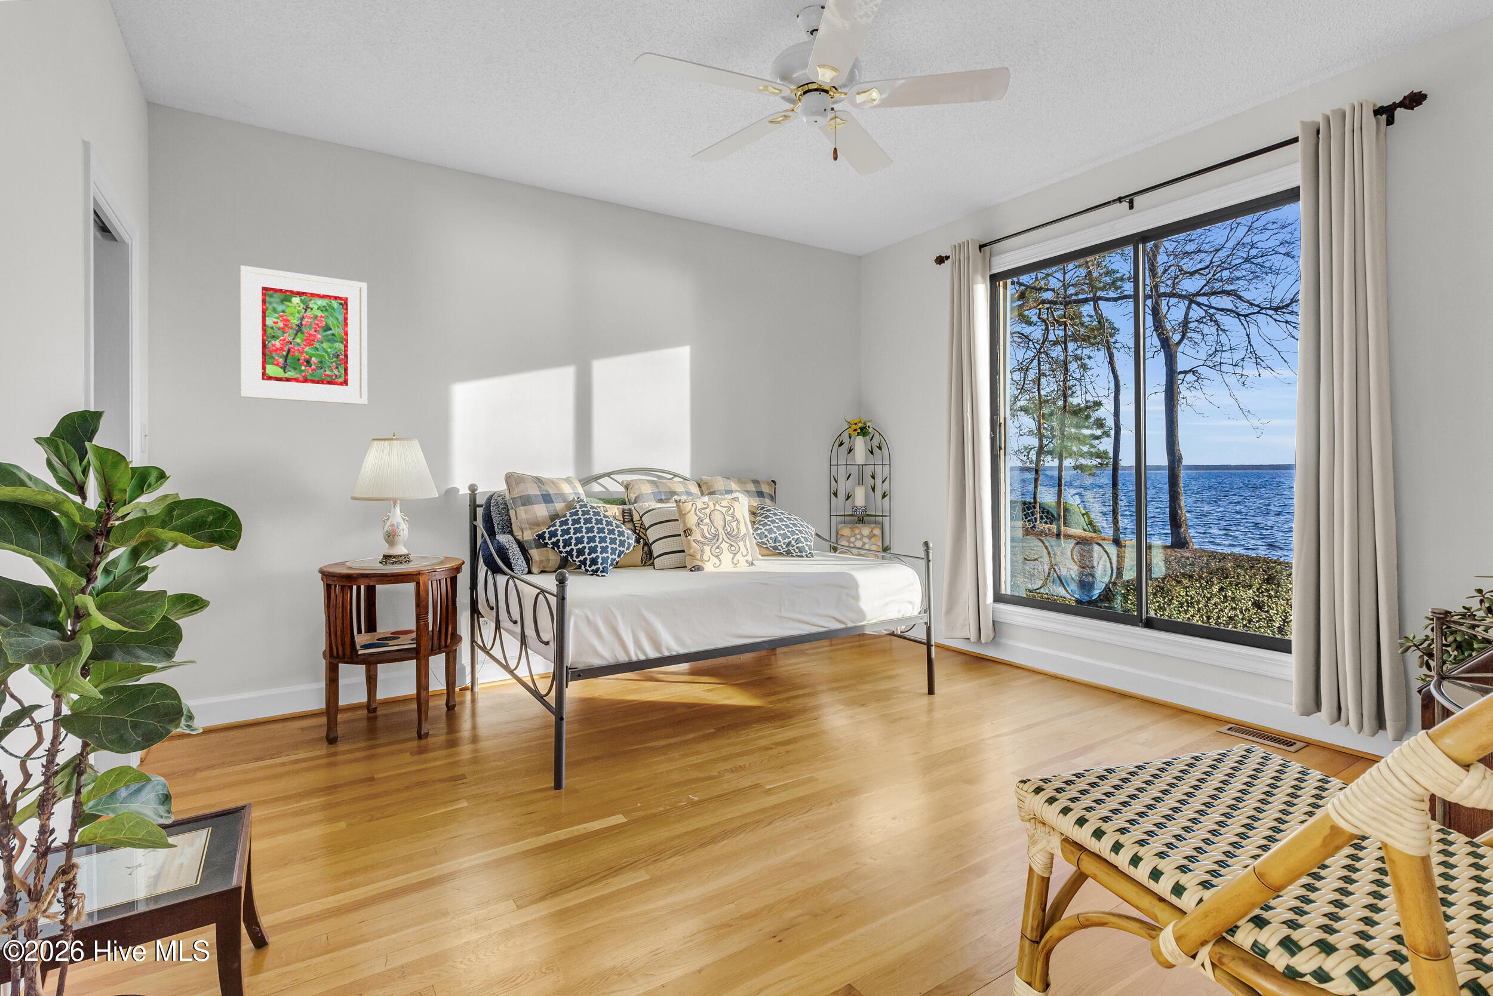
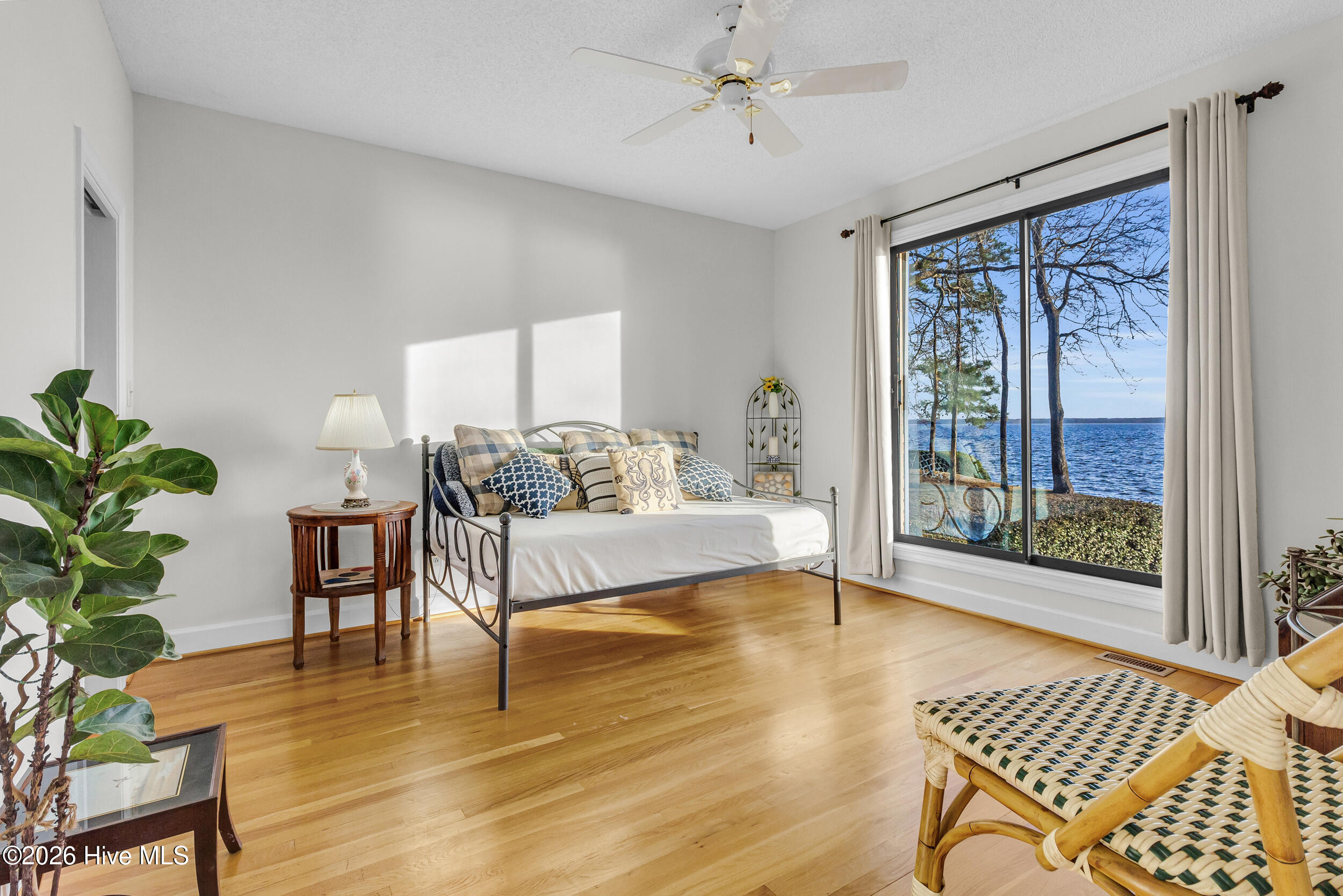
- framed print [239,265,368,406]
